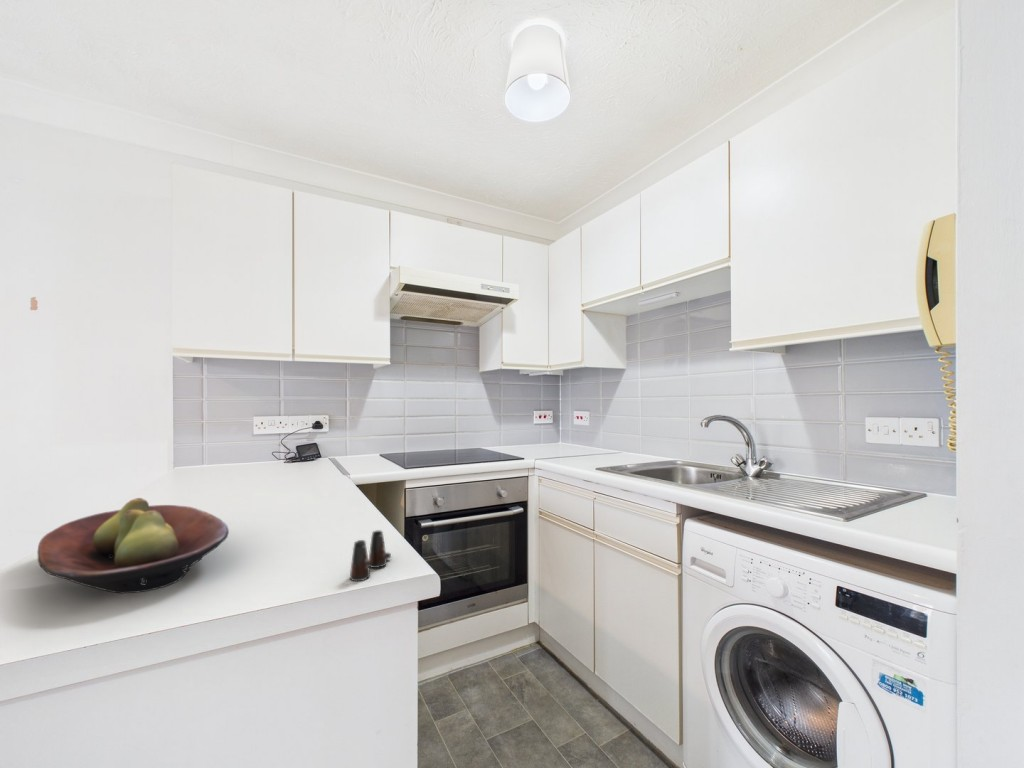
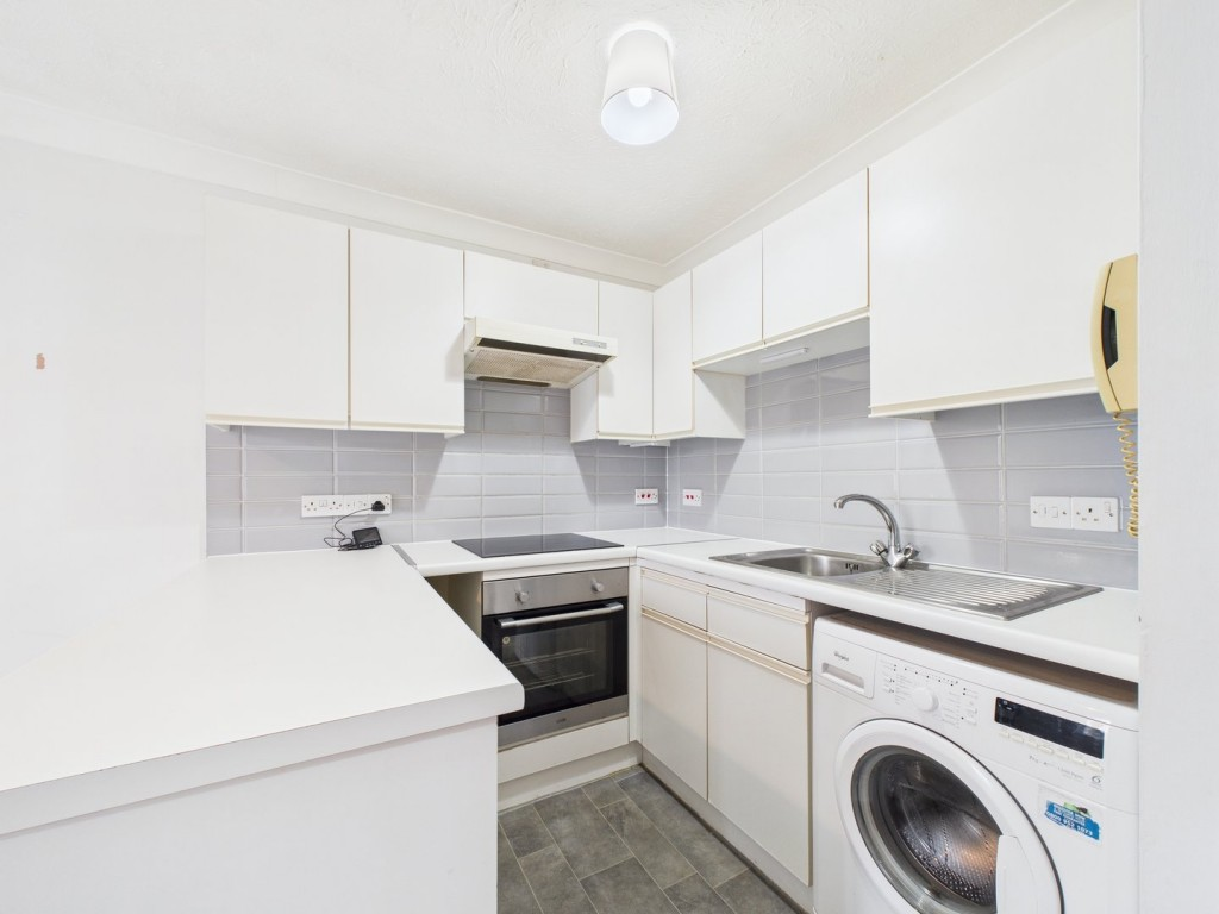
- fruit bowl [36,497,230,595]
- salt shaker [349,529,392,582]
